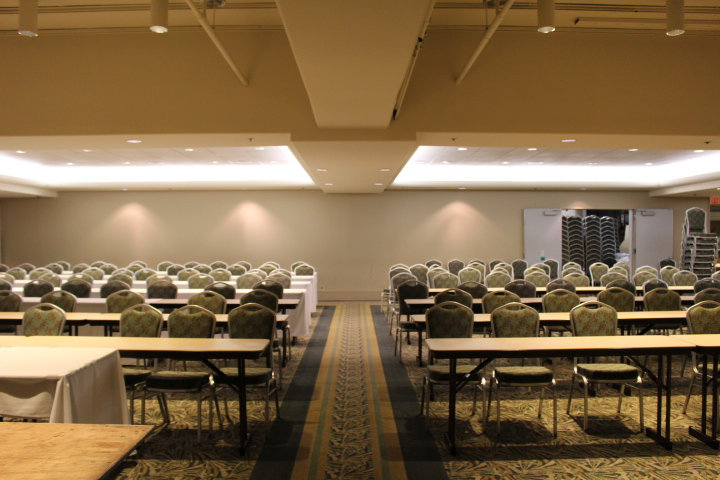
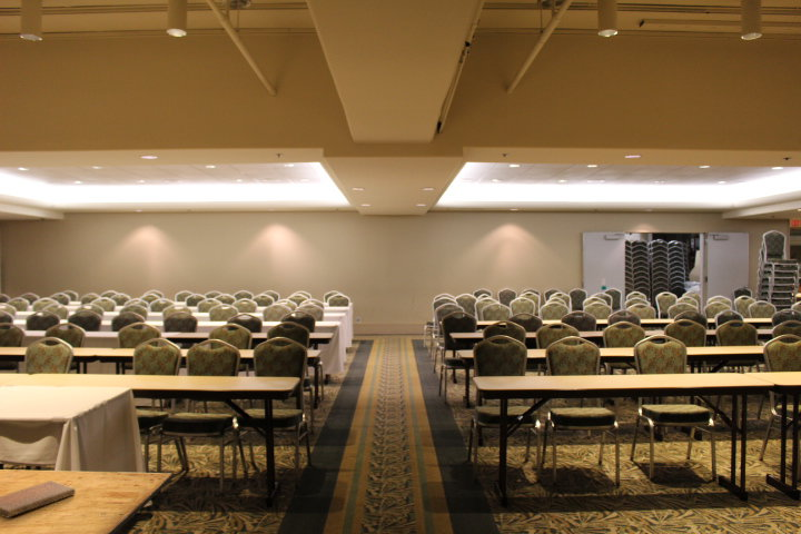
+ notebook [0,479,77,520]
